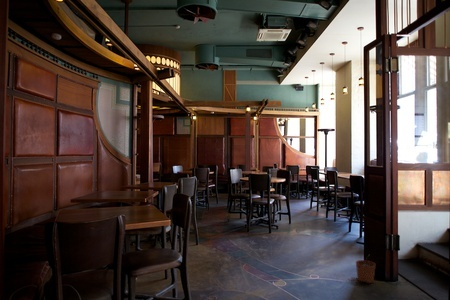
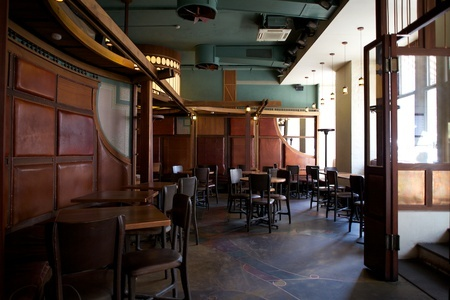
- plant pot [355,254,376,284]
